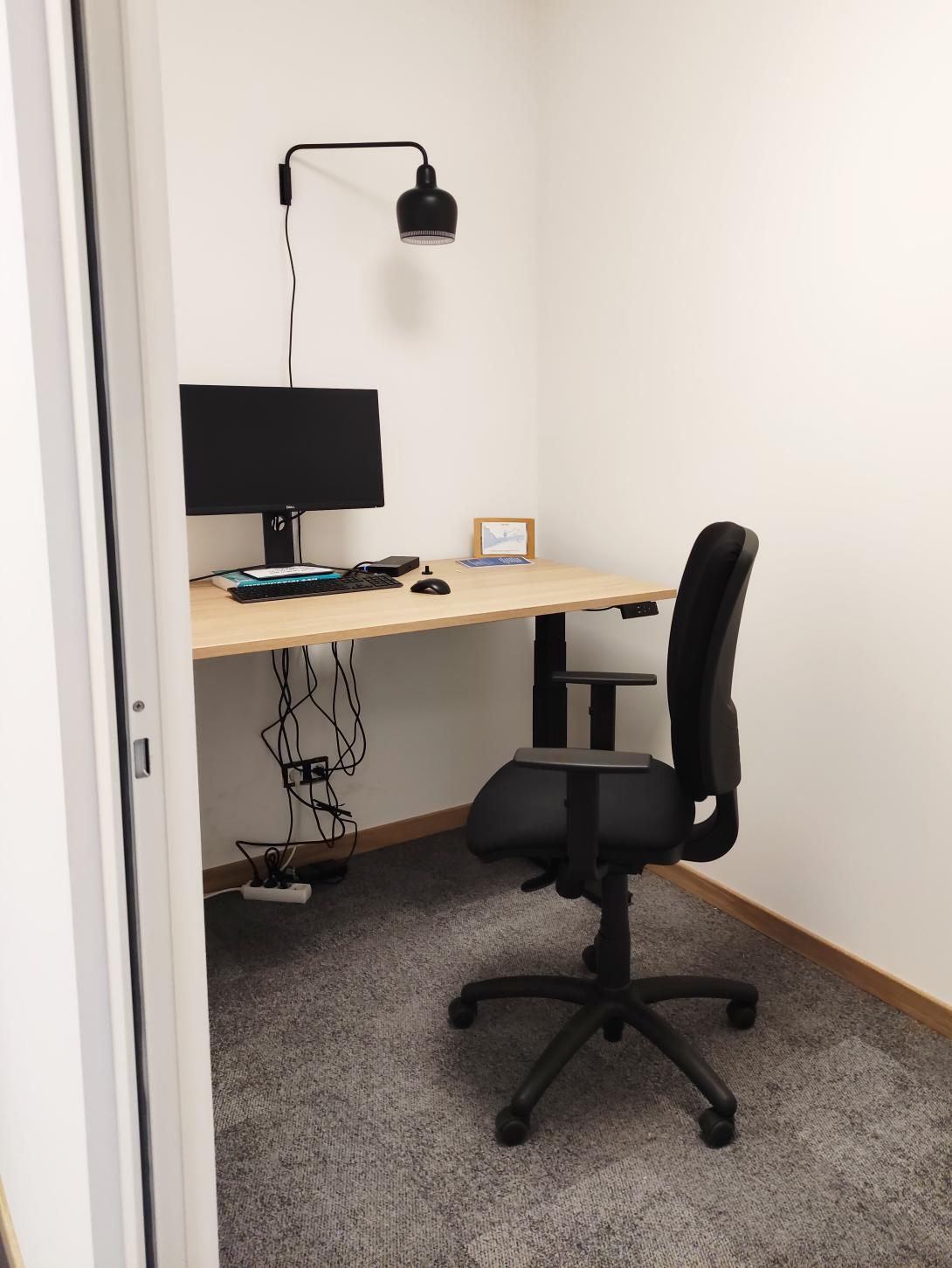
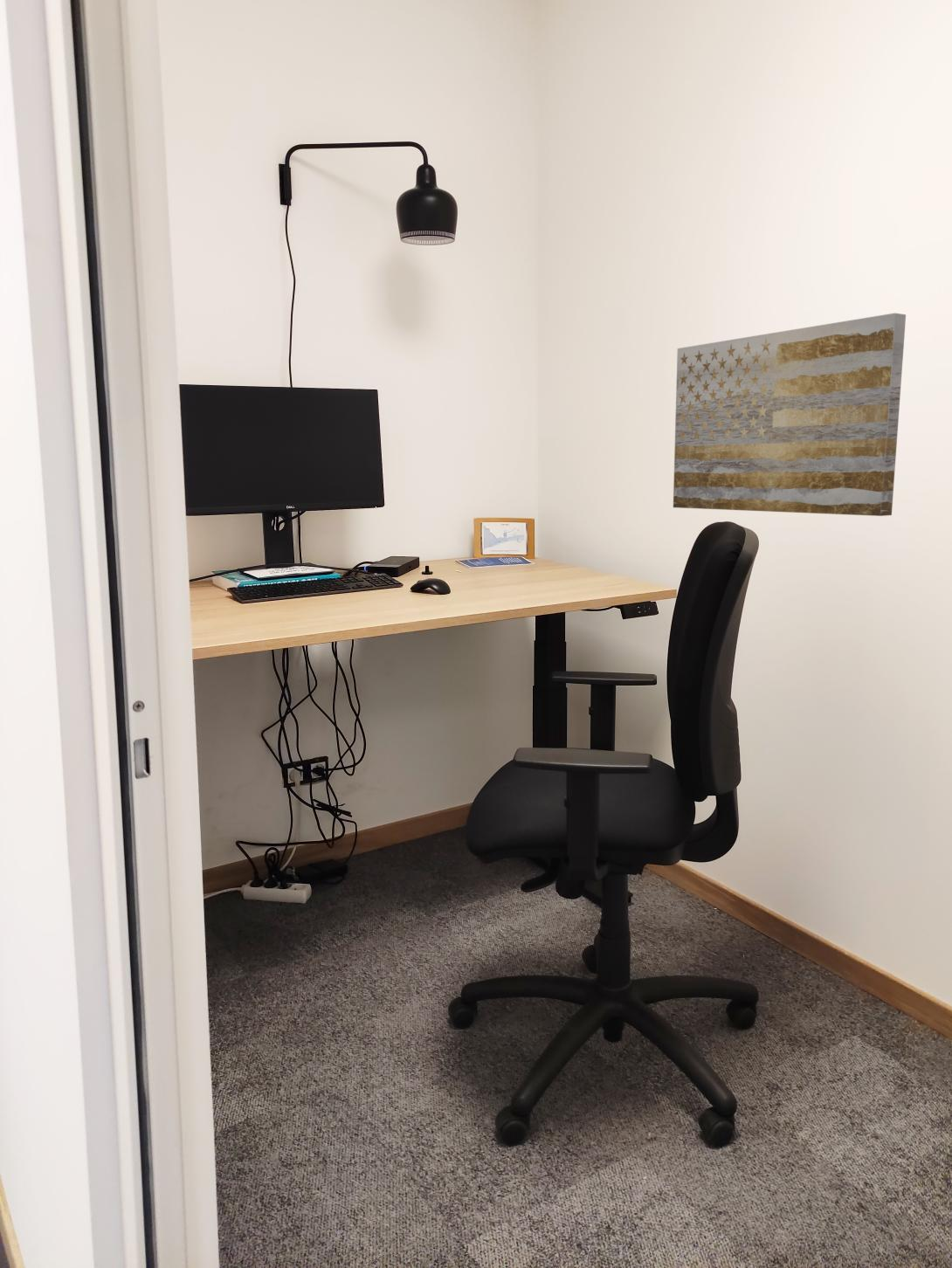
+ wall art [673,312,907,517]
